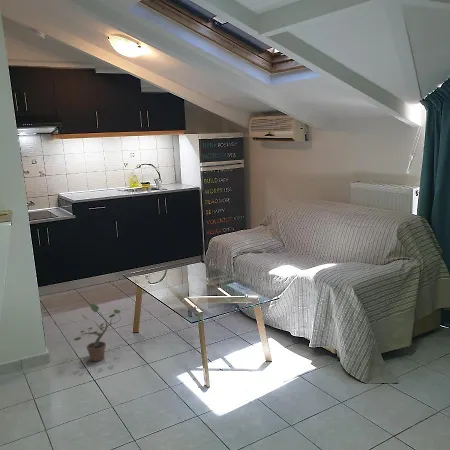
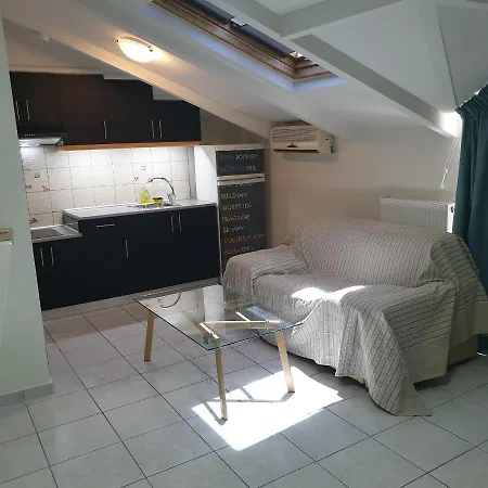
- potted plant [73,302,122,362]
